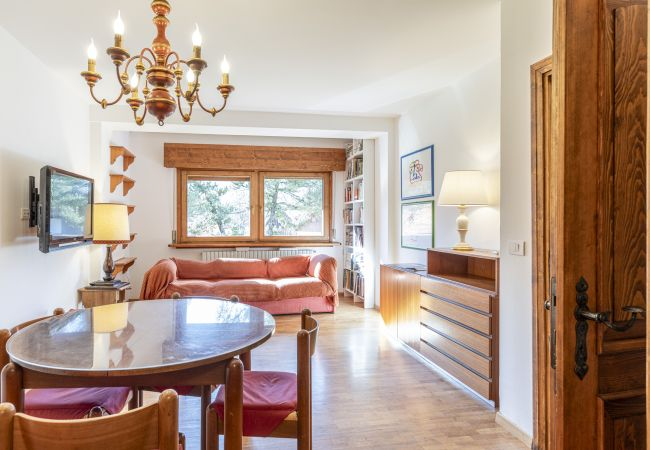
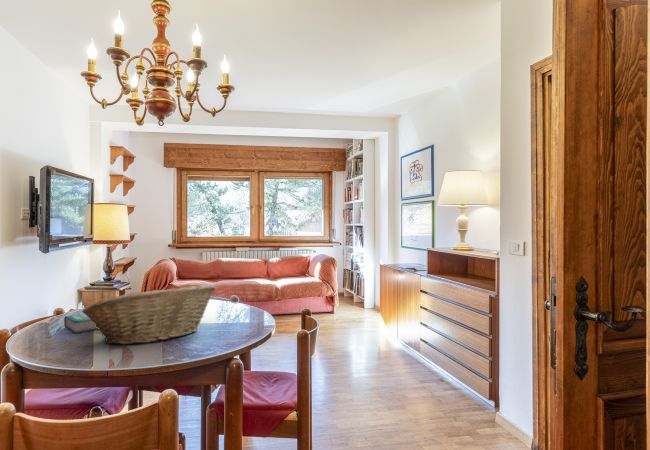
+ book [63,313,99,334]
+ fruit basket [81,283,217,345]
